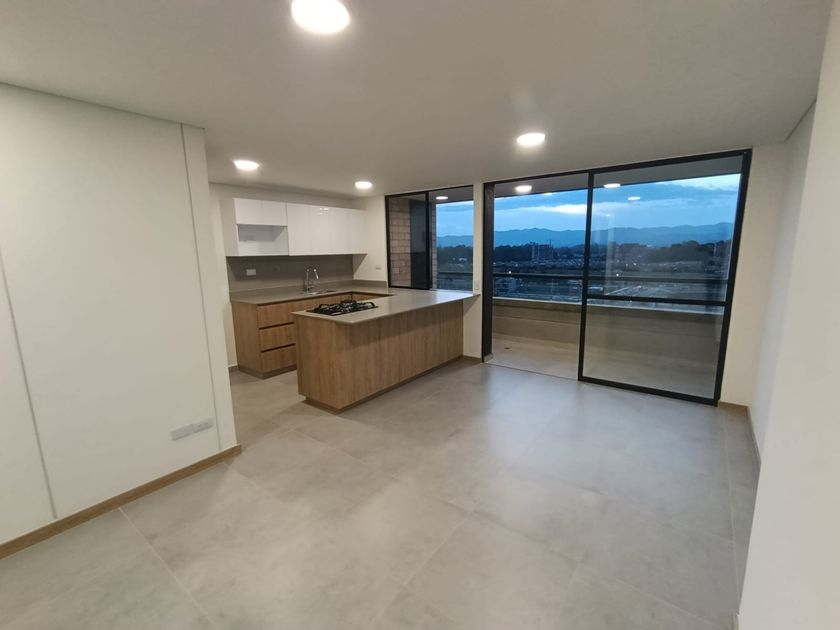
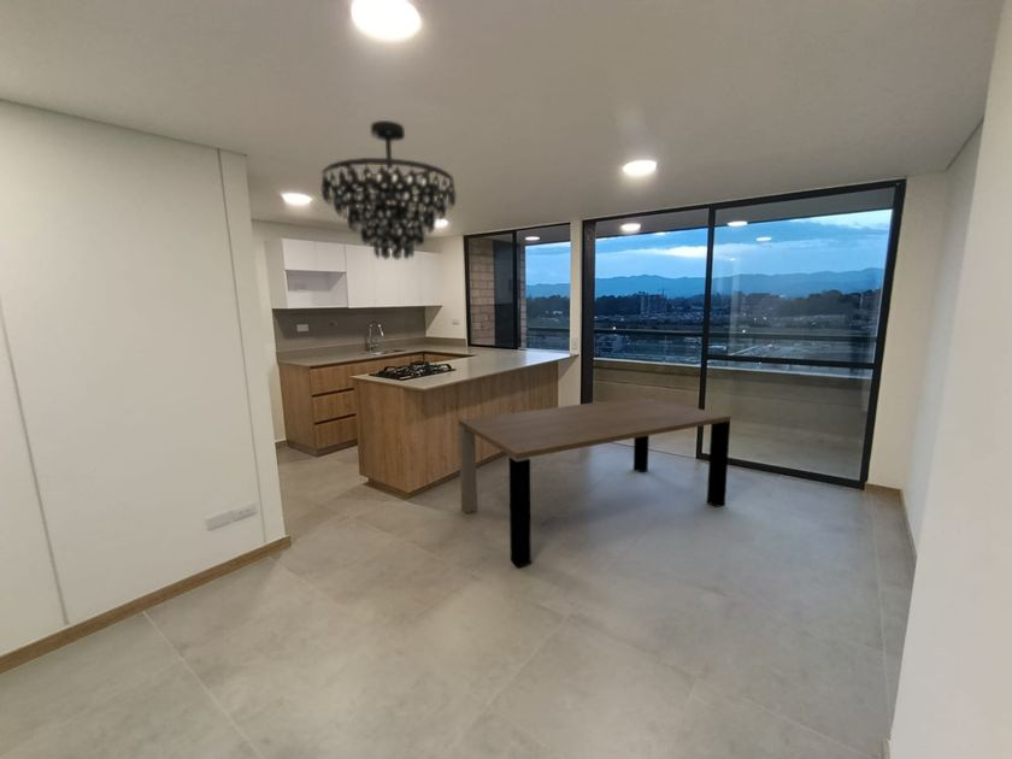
+ dining table [458,395,731,569]
+ chandelier [320,119,457,261]
